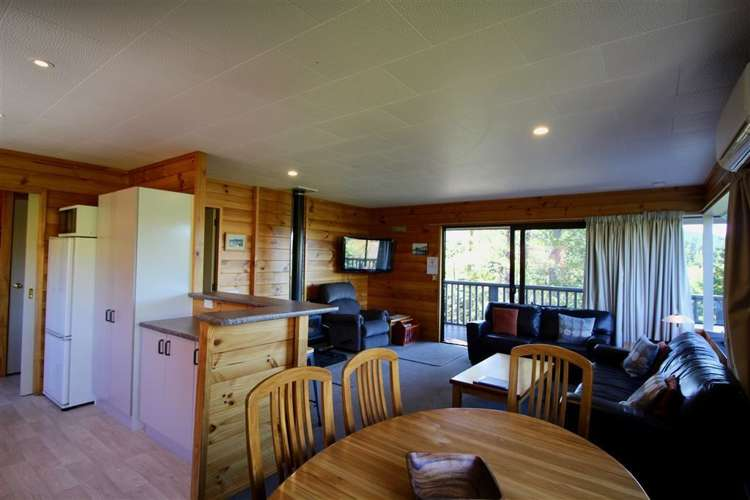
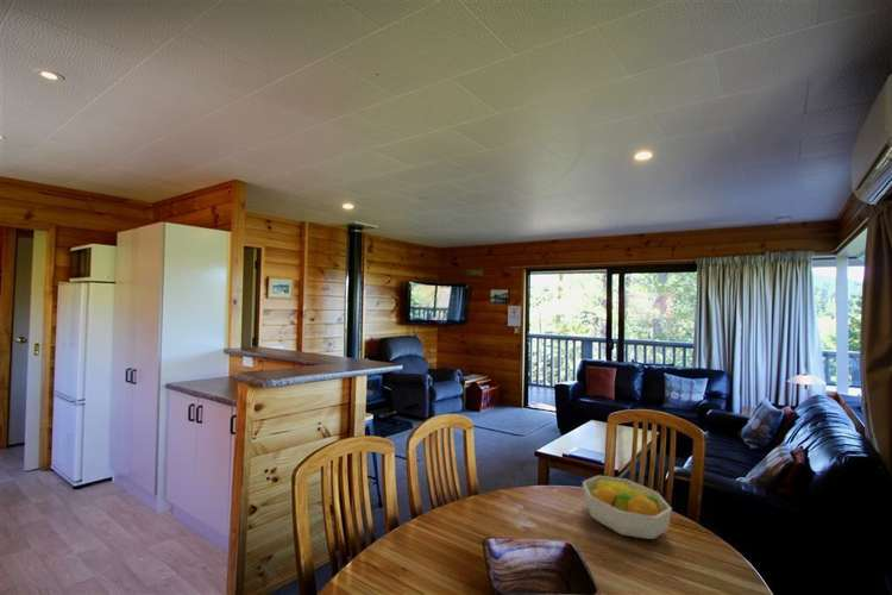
+ fruit bowl [582,475,673,540]
